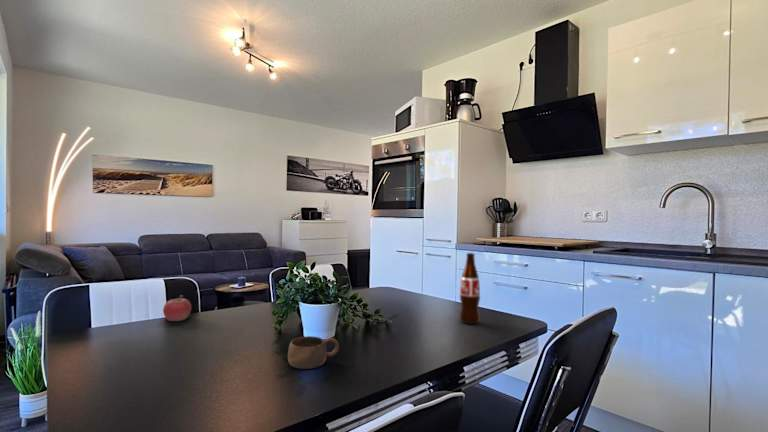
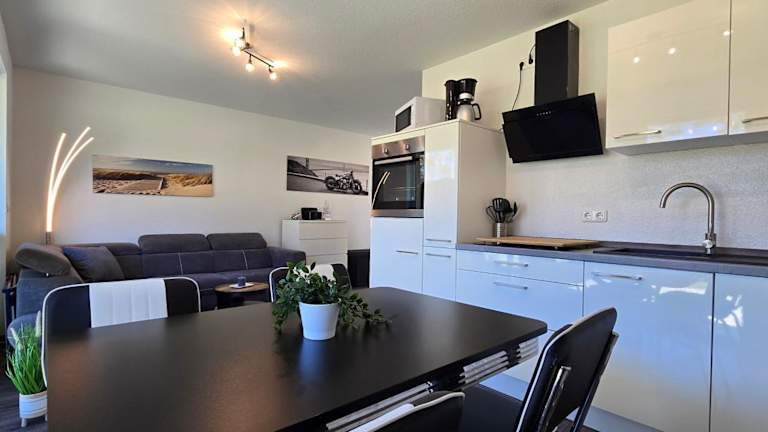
- fruit [162,294,192,322]
- cup [287,335,340,370]
- bottle [458,252,481,325]
